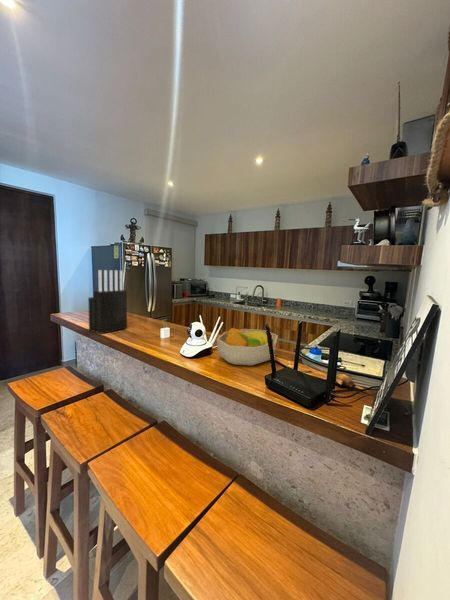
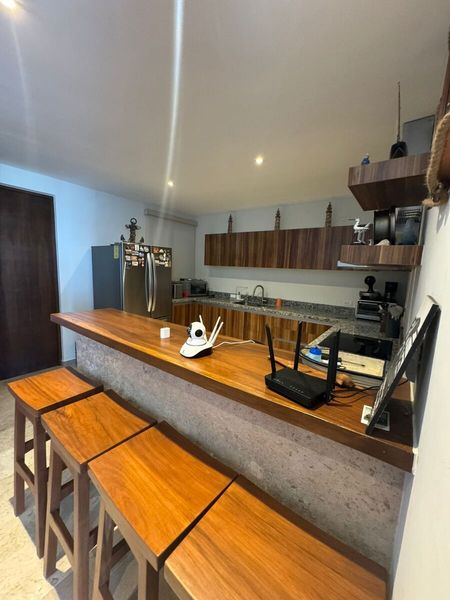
- knife block [87,269,128,335]
- fruit bowl [216,327,279,367]
